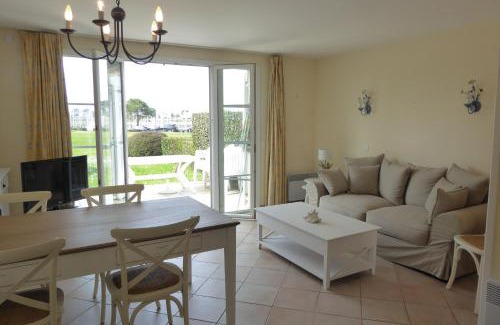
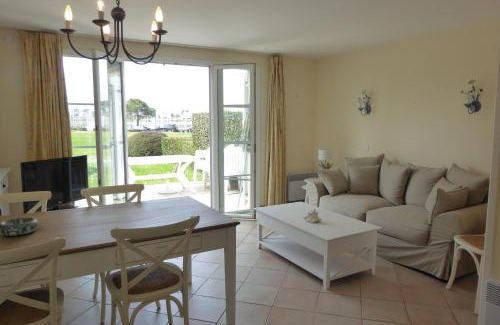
+ decorative bowl [0,217,40,237]
